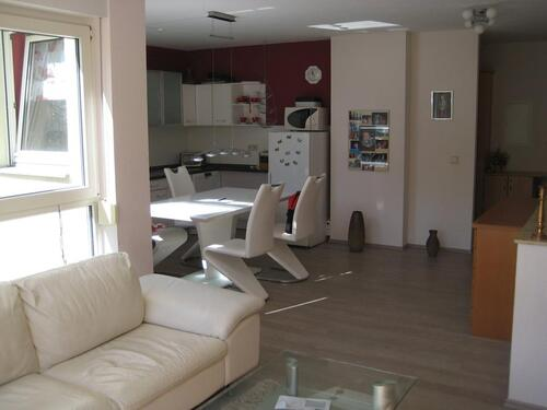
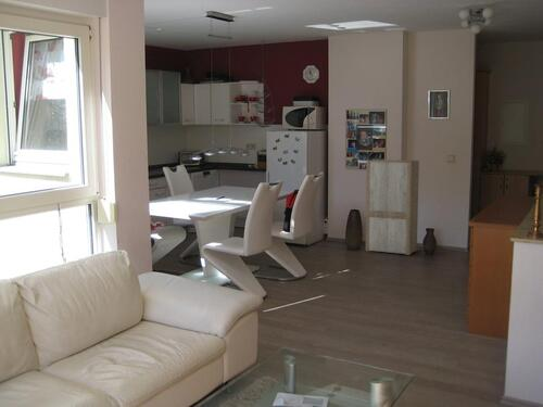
+ cabinet [365,158,420,256]
